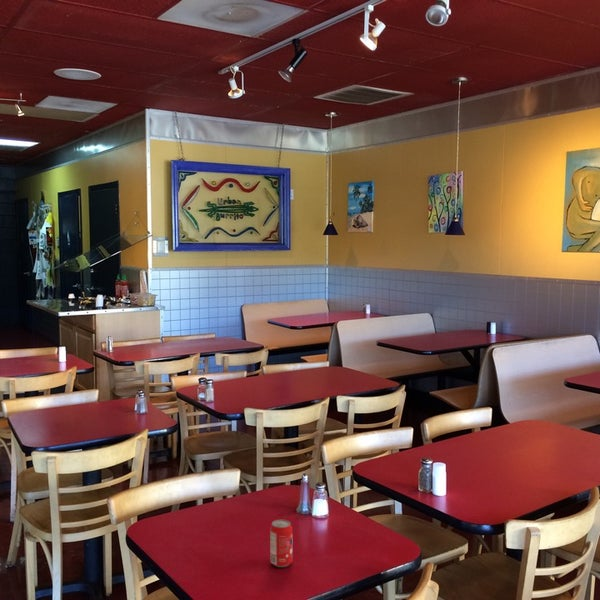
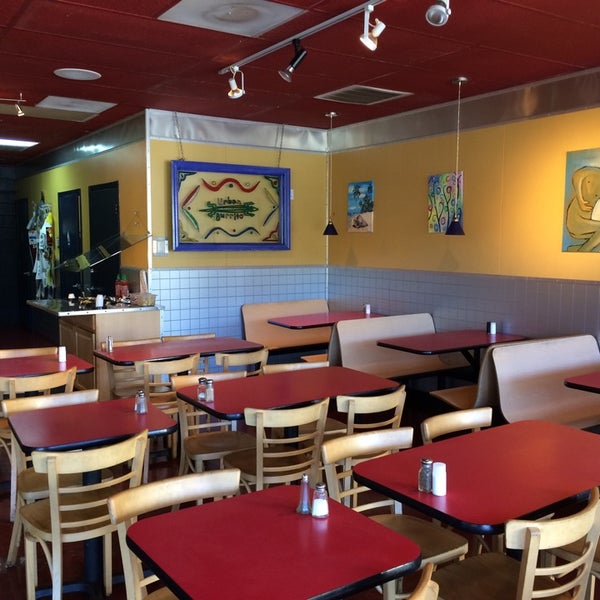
- pop [269,519,294,568]
